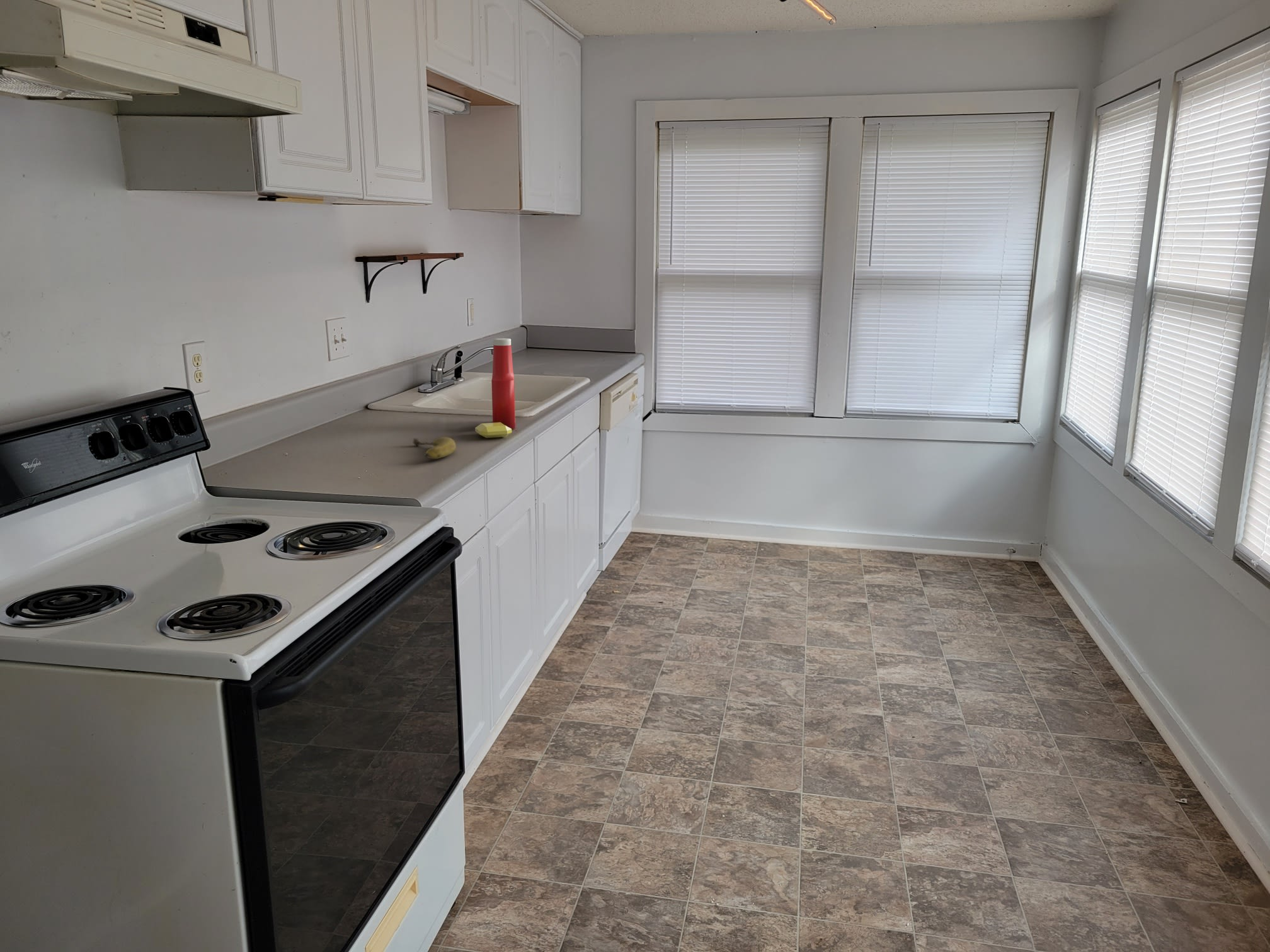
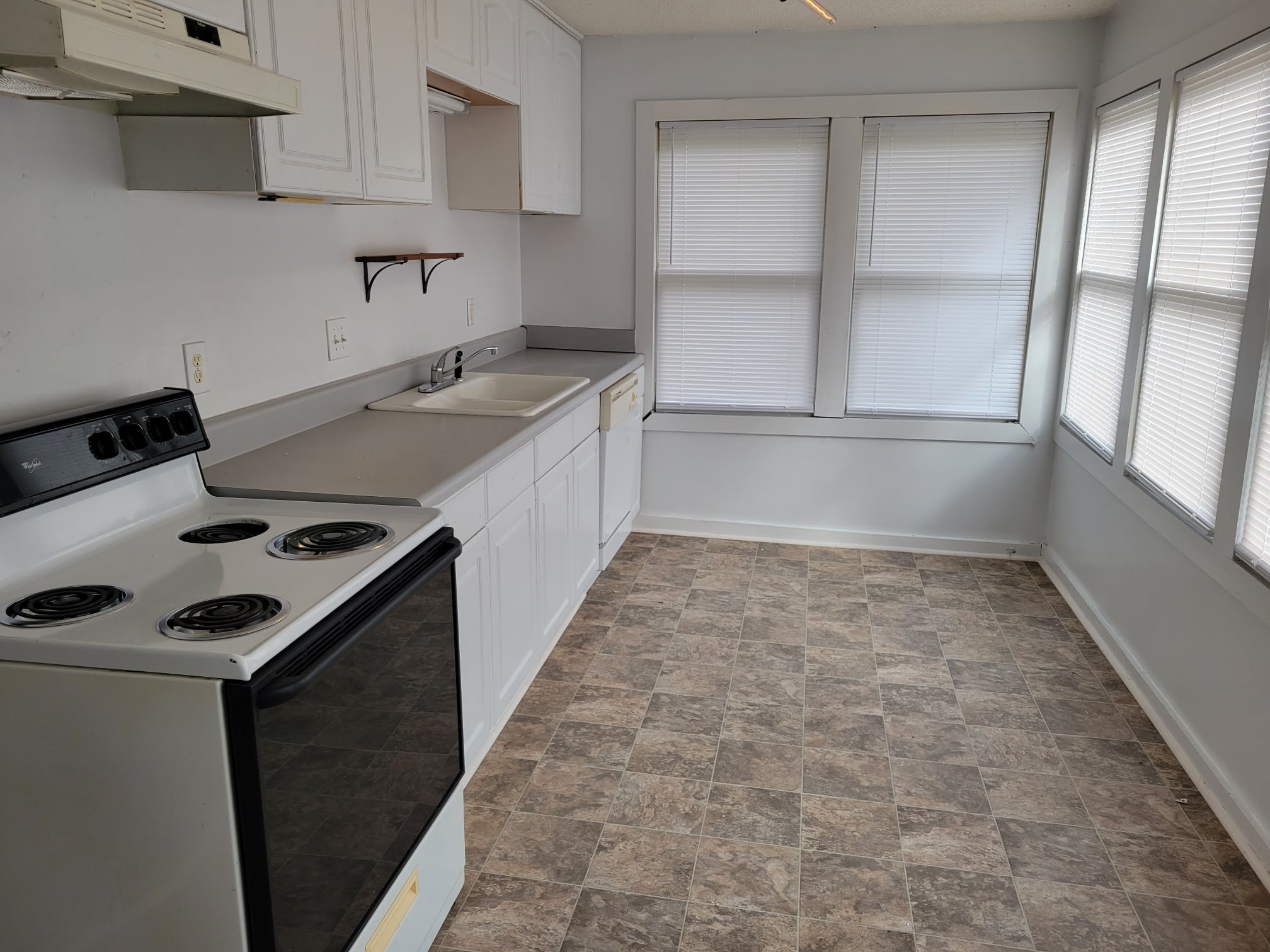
- fruit [412,436,457,460]
- soap bar [474,422,512,439]
- soap bottle [491,337,516,429]
